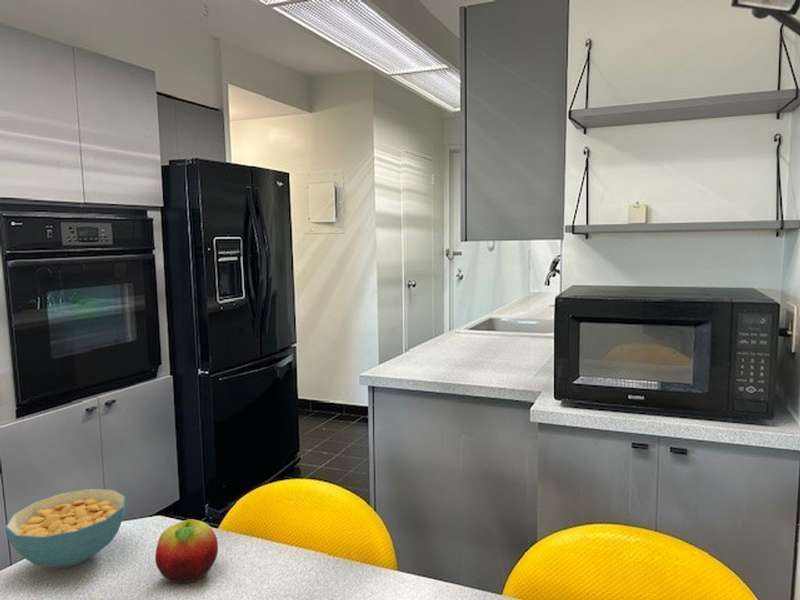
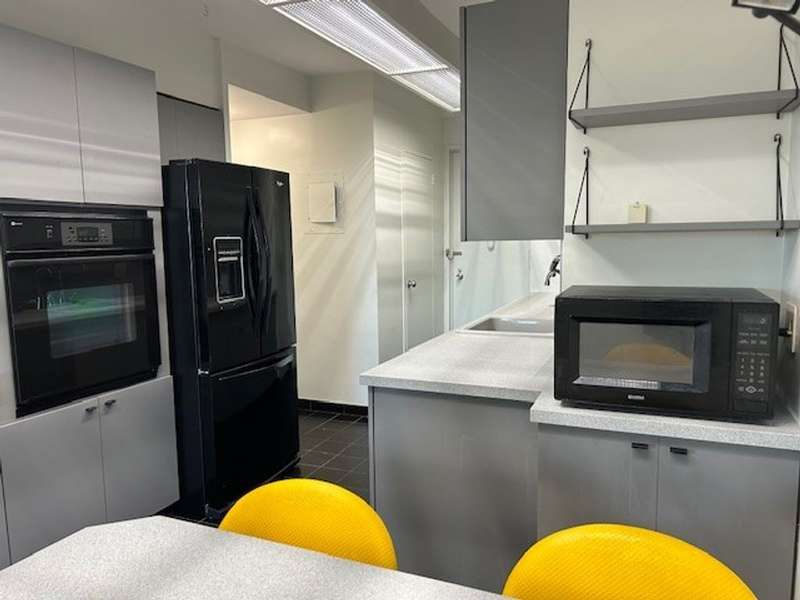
- fruit [154,518,219,584]
- cereal bowl [4,488,126,568]
